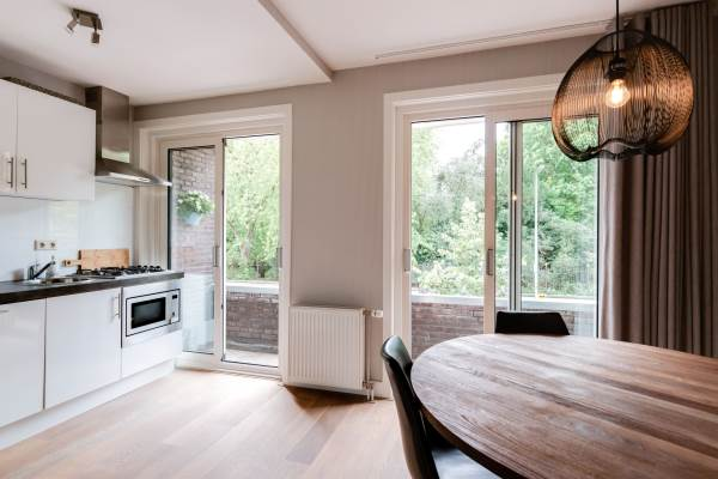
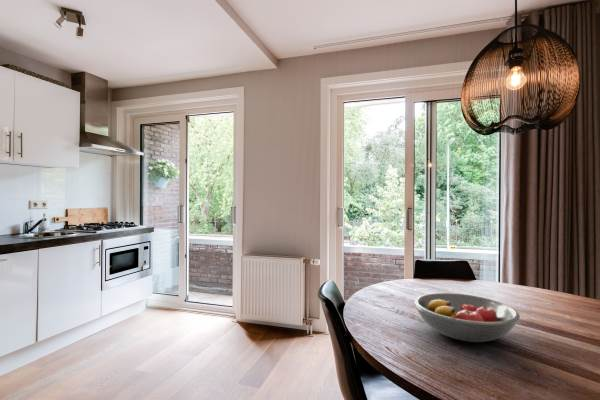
+ fruit bowl [413,292,521,343]
